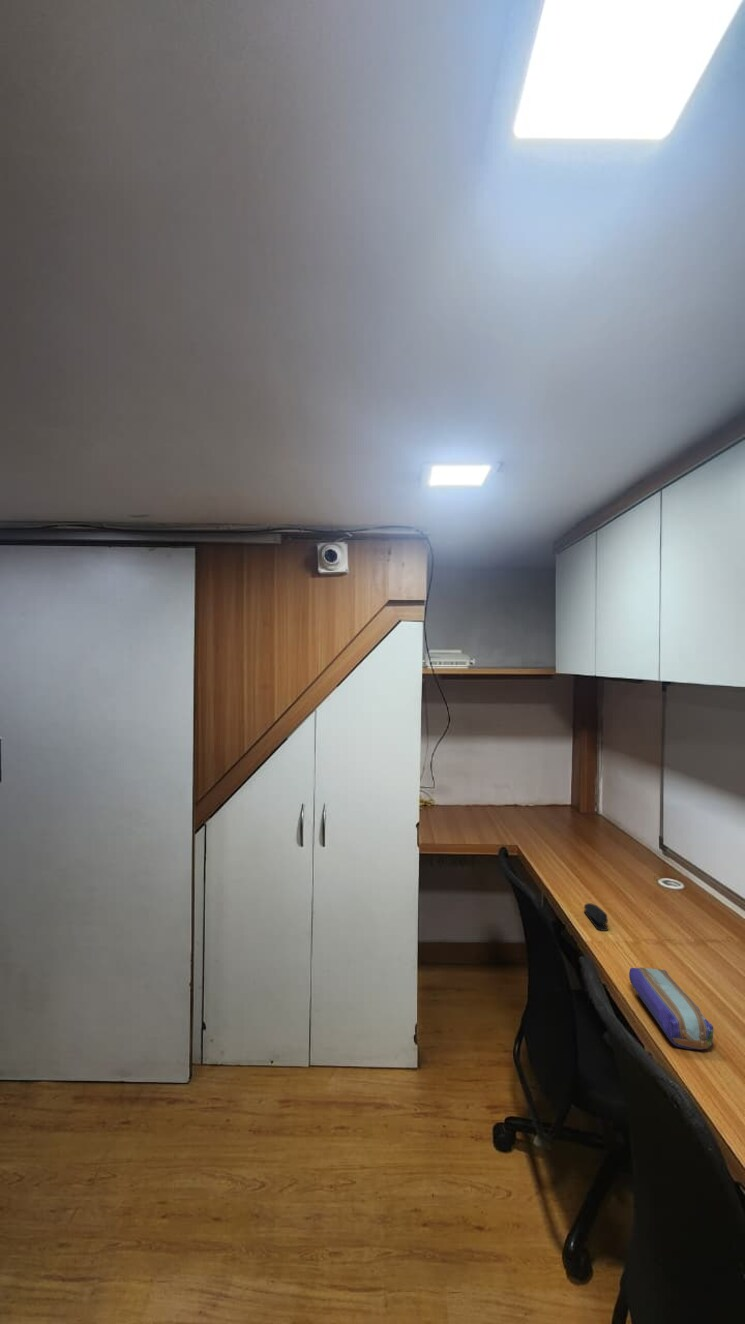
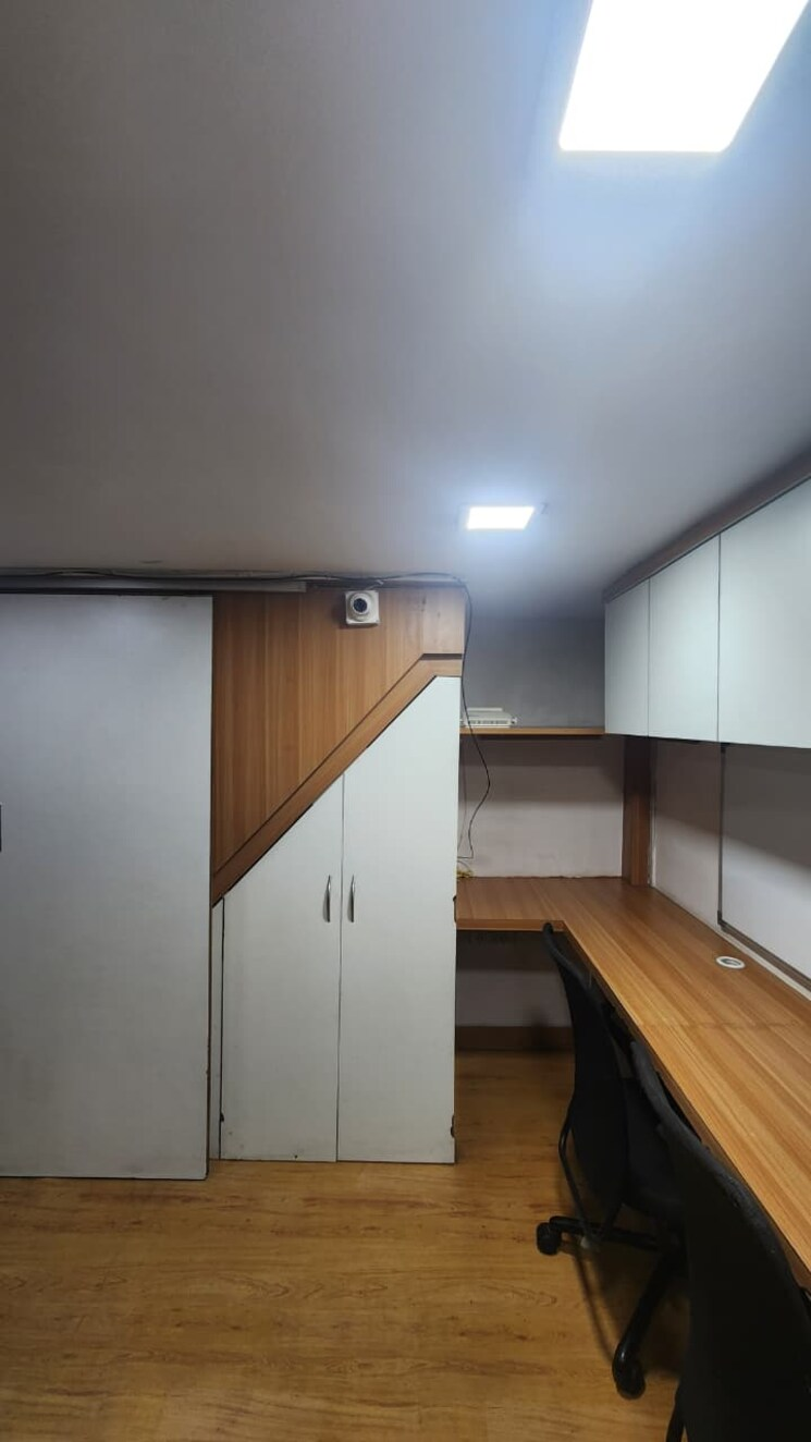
- pencil case [628,966,714,1051]
- stapler [583,902,609,932]
